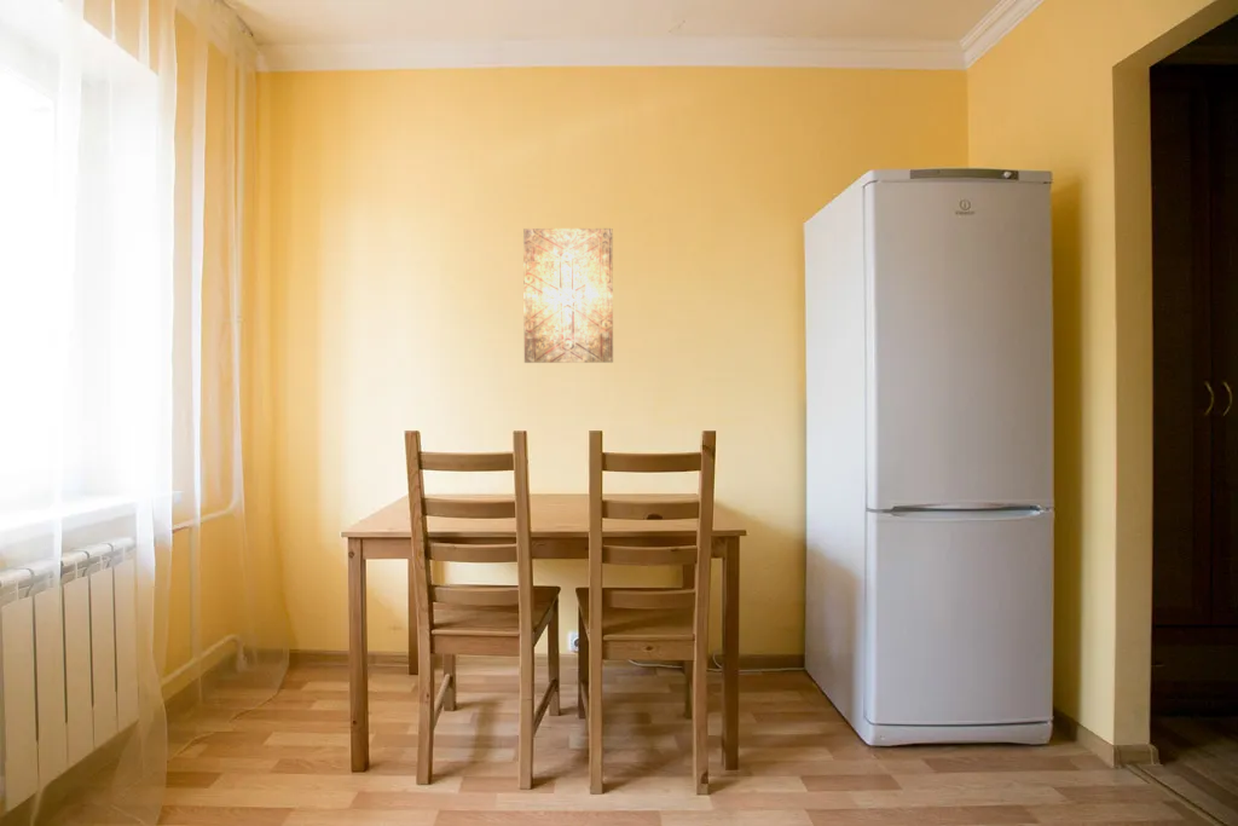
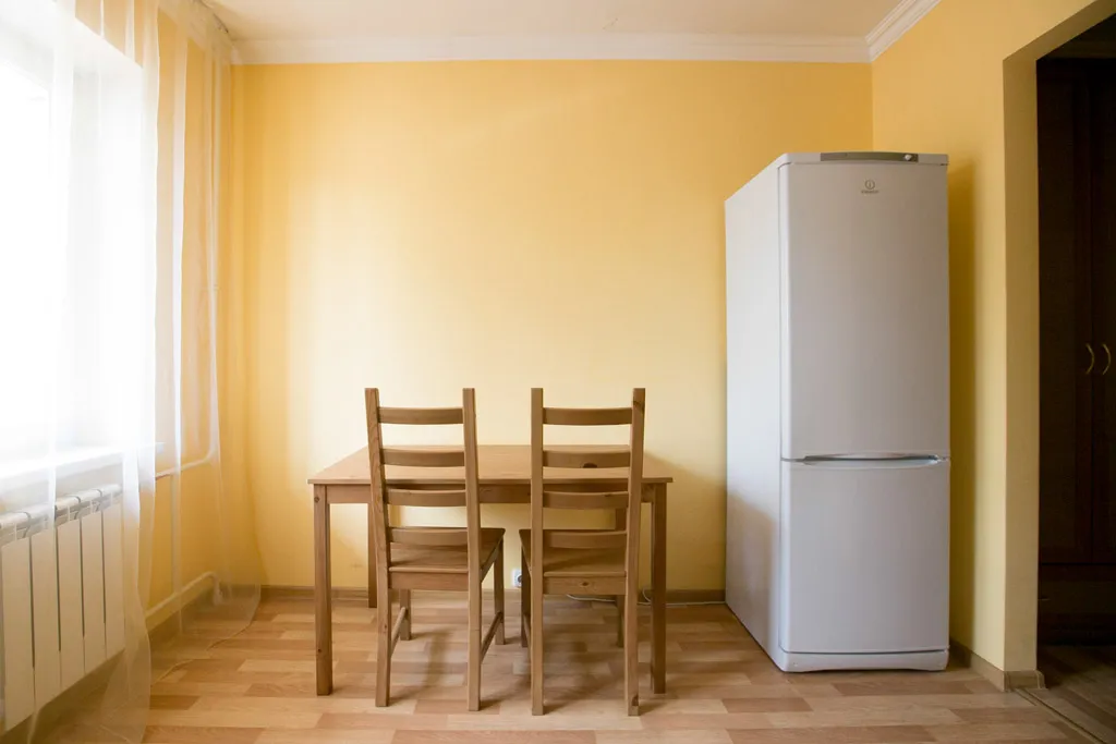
- wall art [522,227,614,364]
